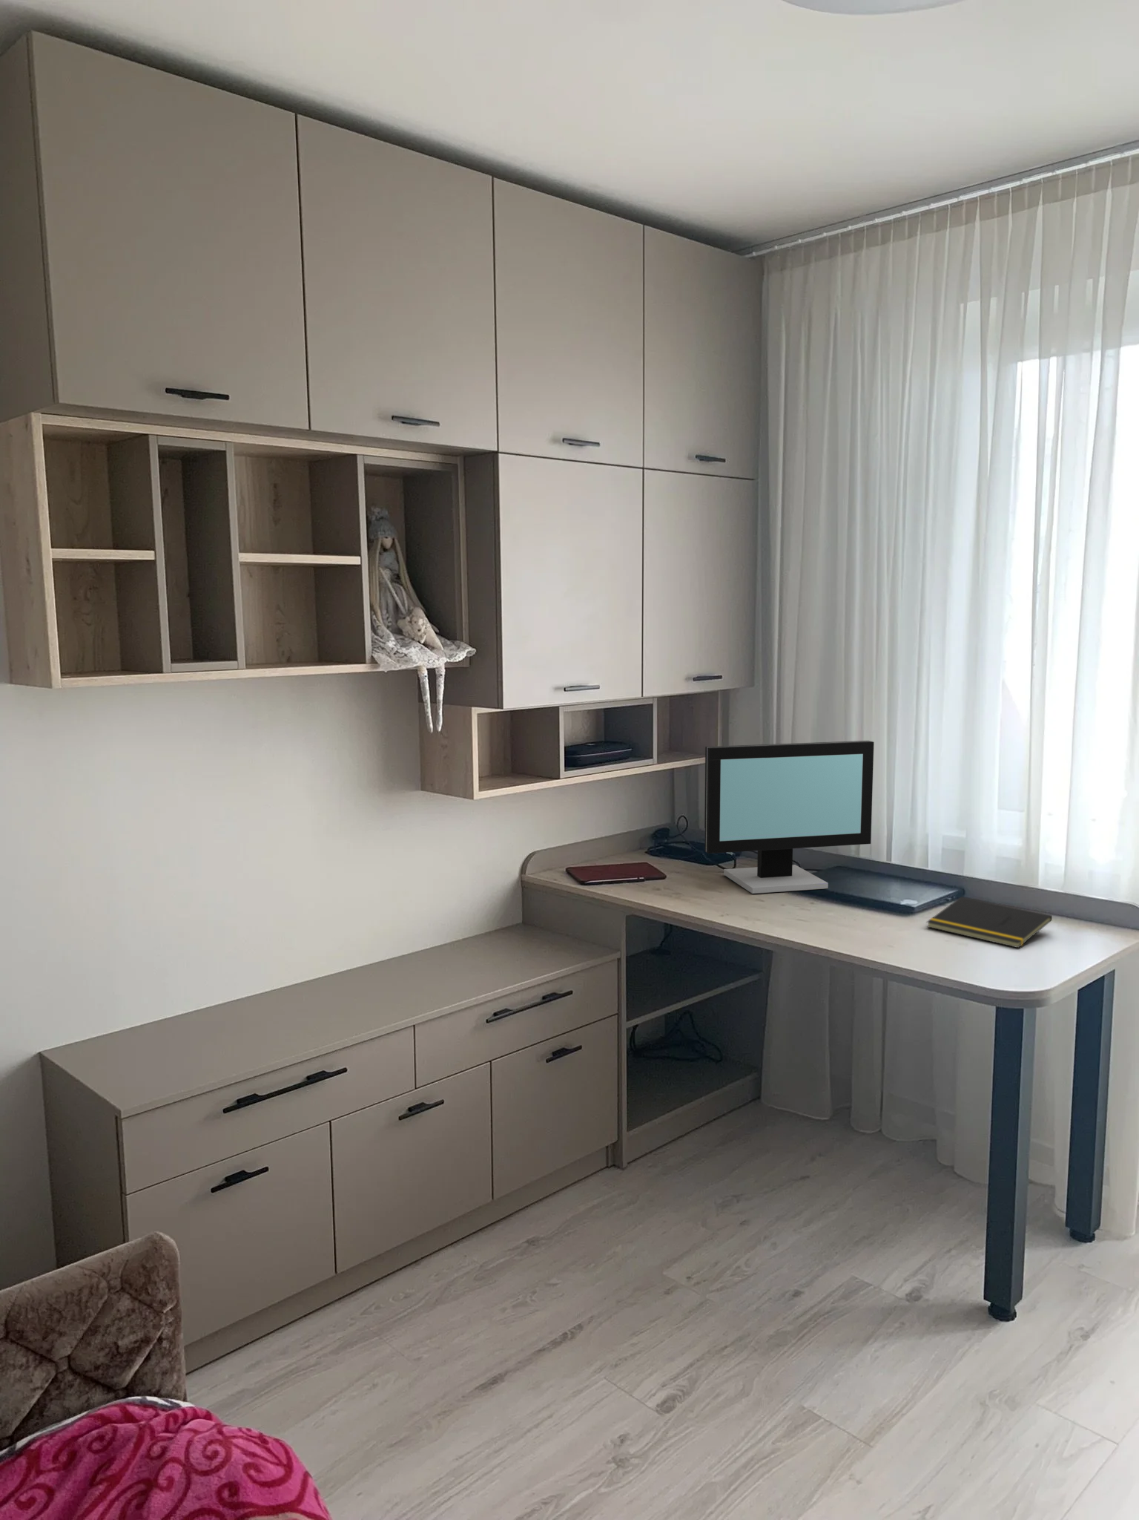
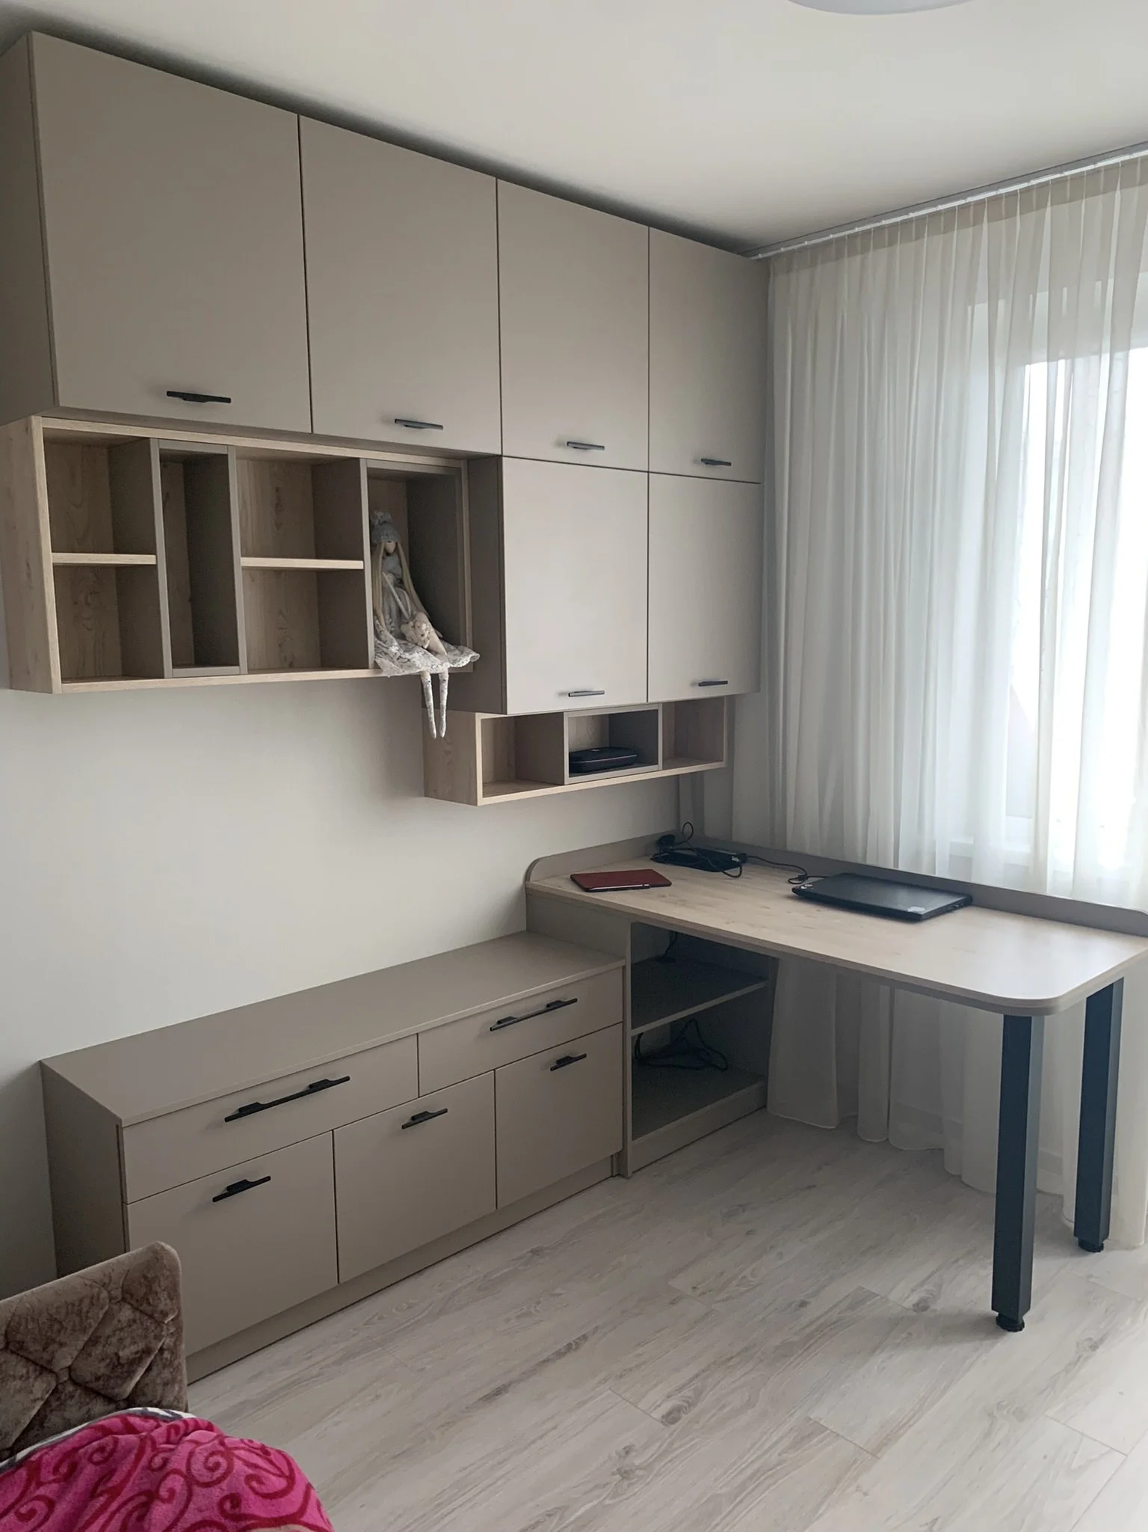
- computer monitor [704,740,875,894]
- notepad [926,895,1053,949]
